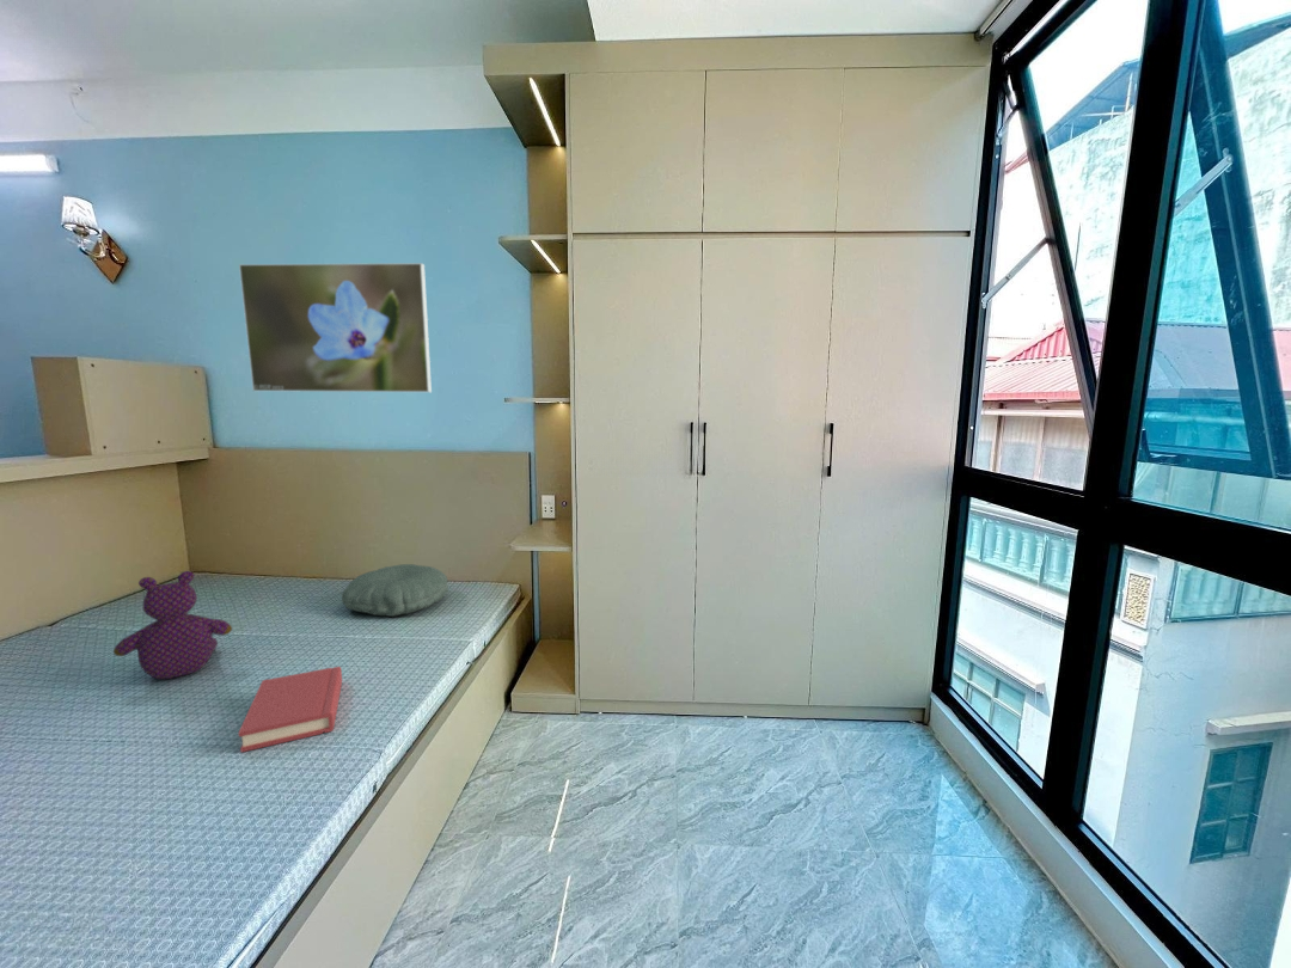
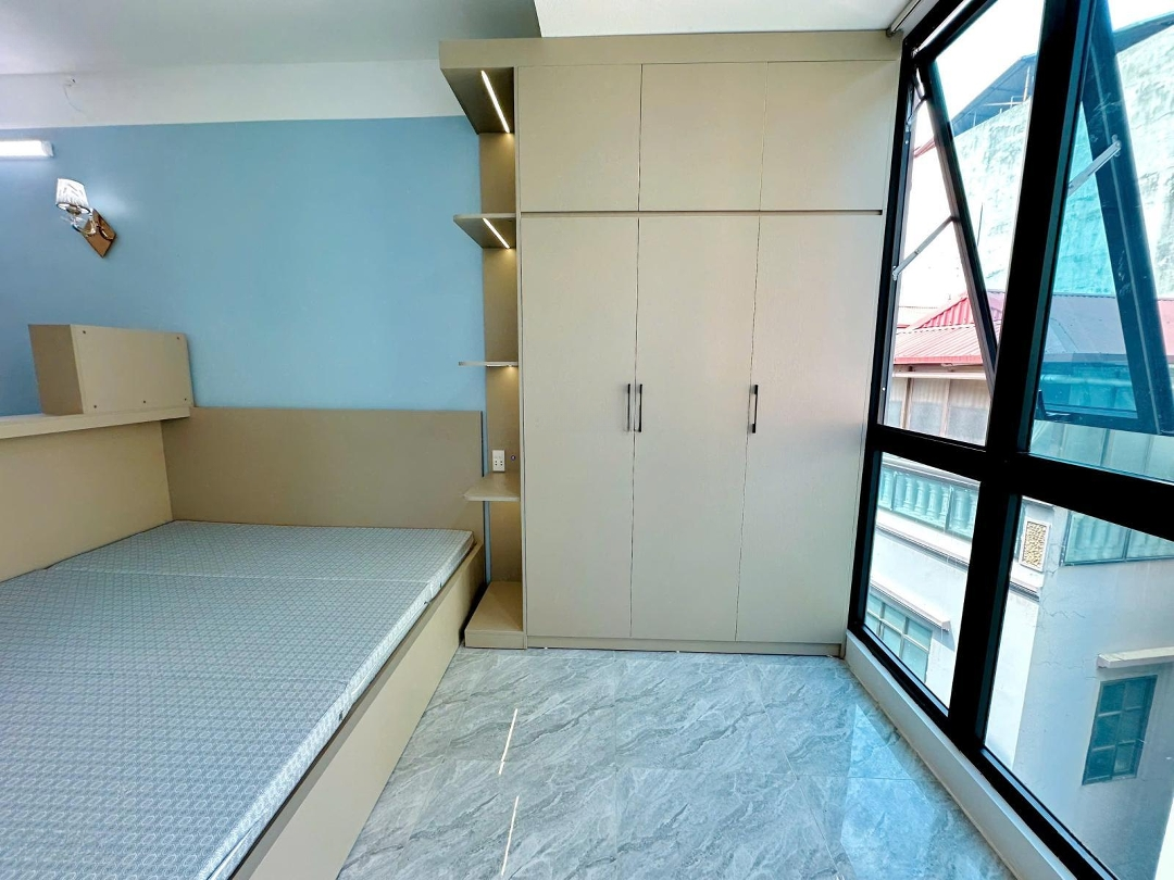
- hardback book [238,666,343,753]
- teddy bear [112,570,233,680]
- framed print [238,262,433,393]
- pillow [341,563,449,618]
